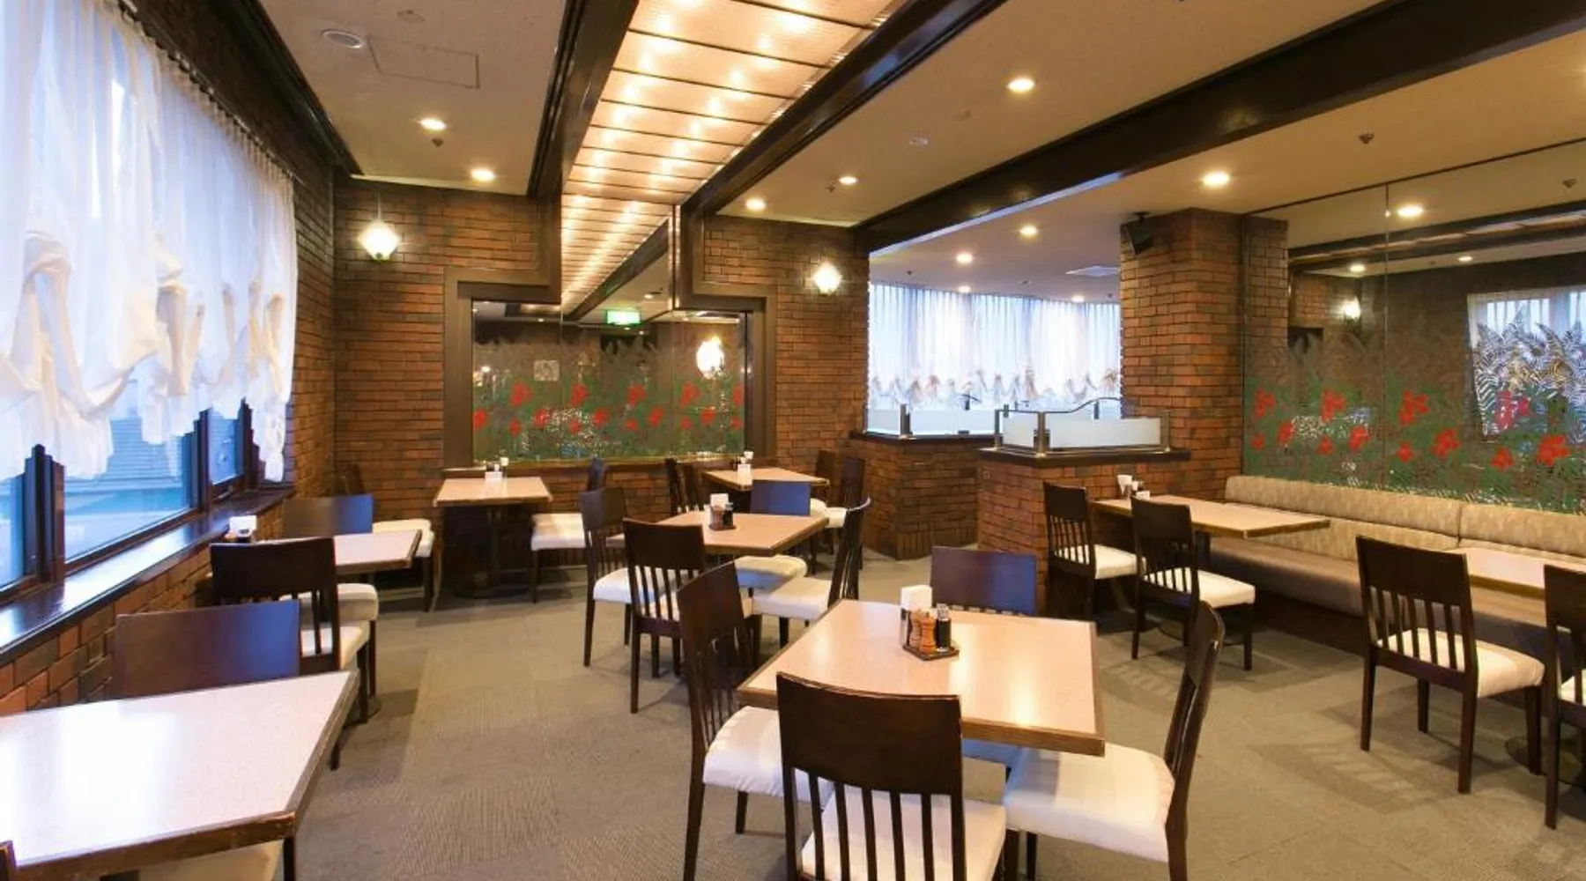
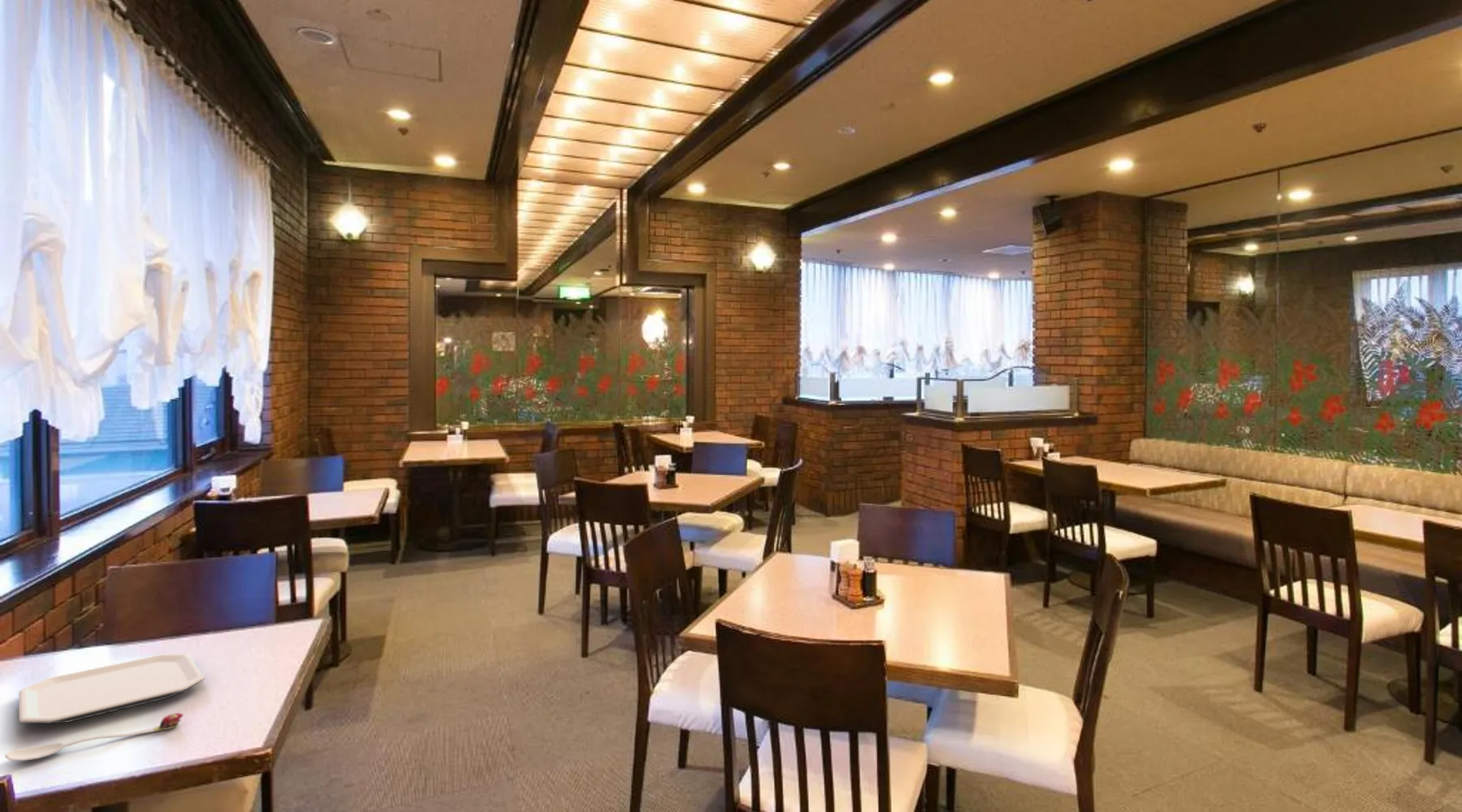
+ spoon [4,712,184,762]
+ plate [18,653,205,724]
